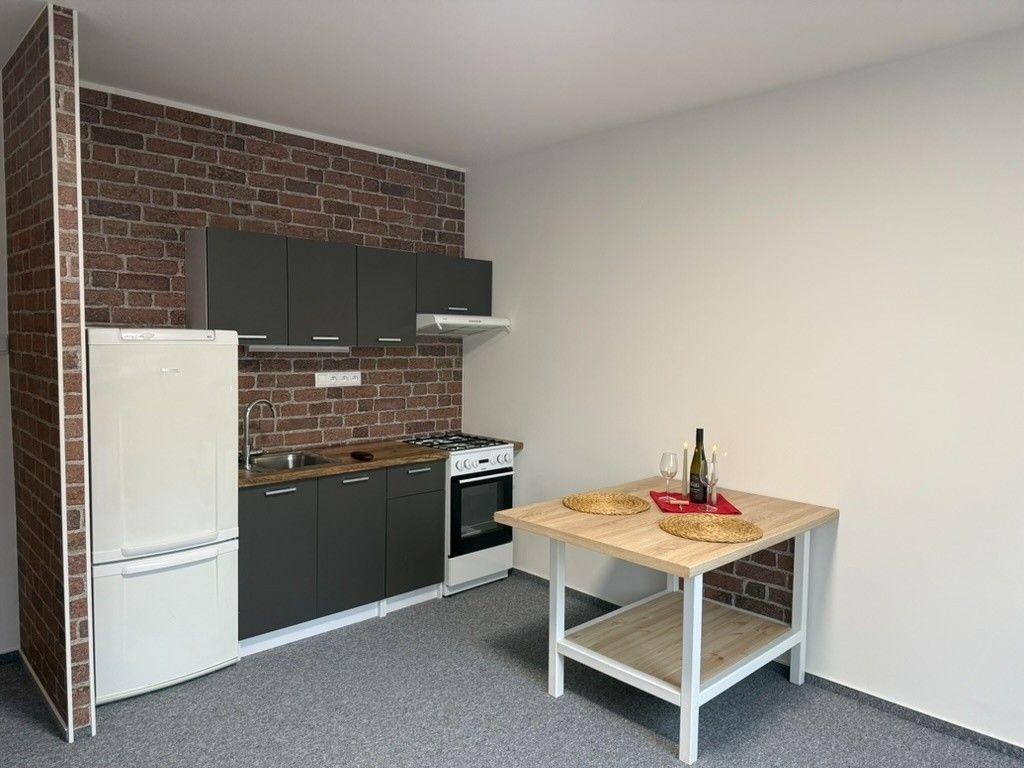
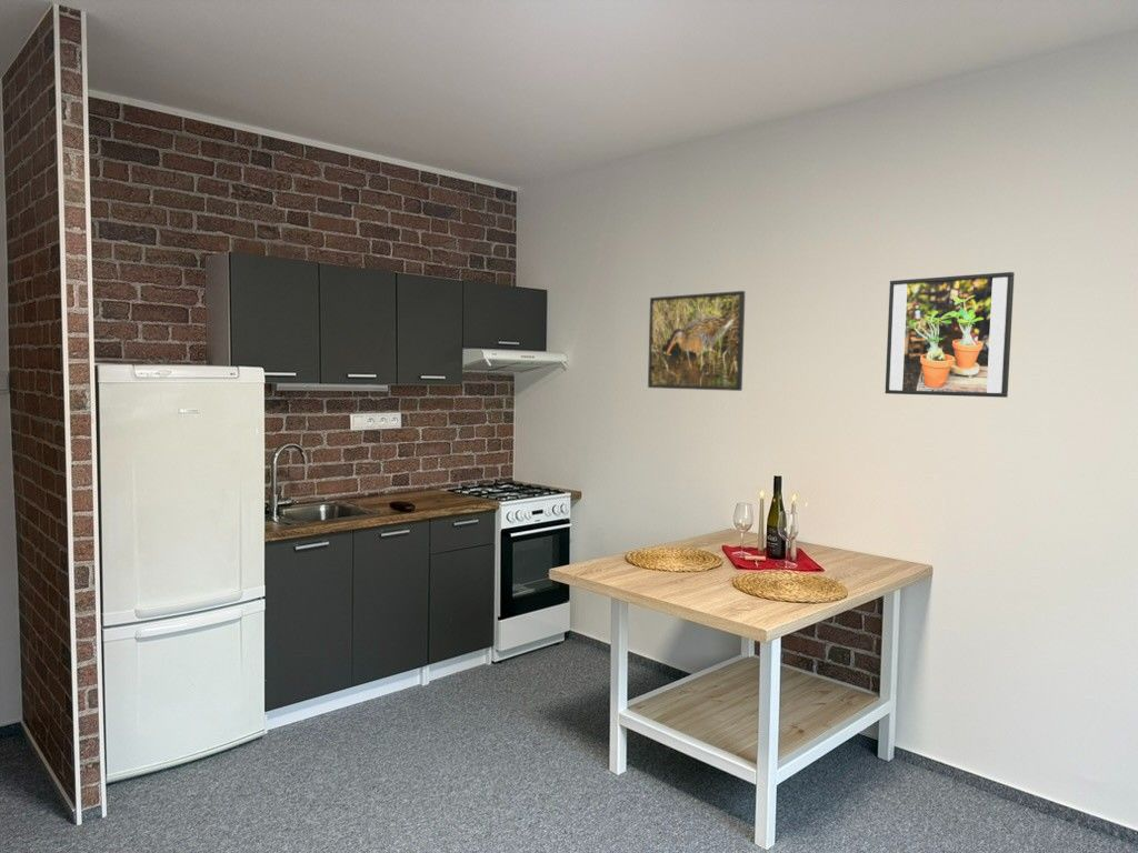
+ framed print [885,271,1016,399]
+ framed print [647,290,746,392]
